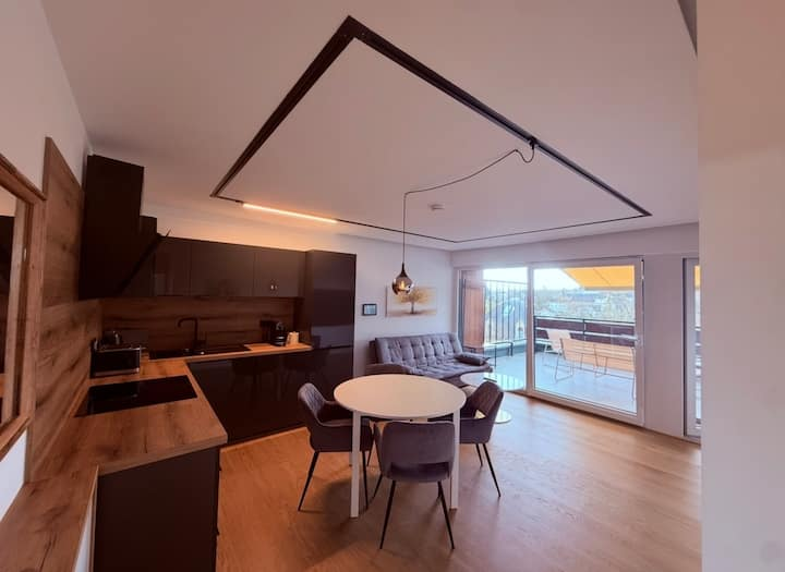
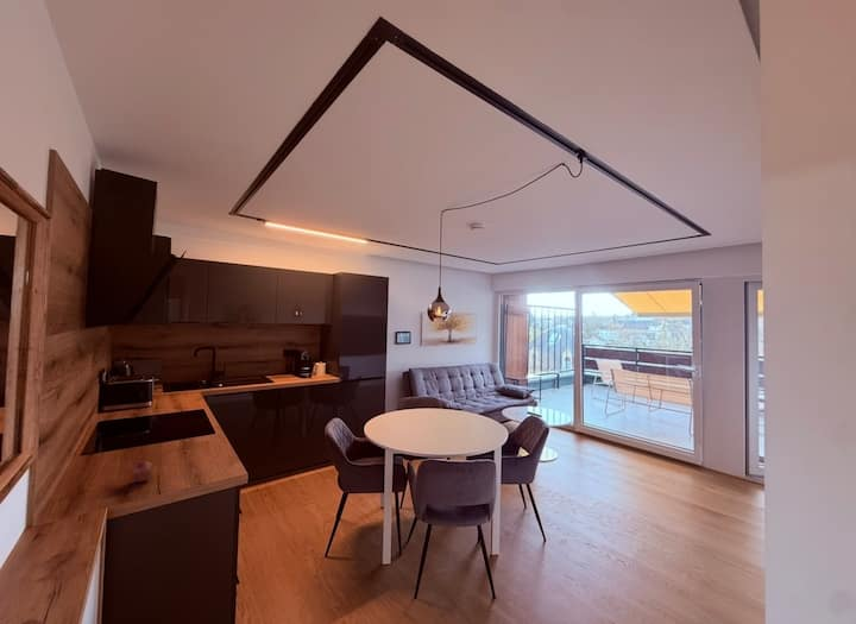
+ fruit [130,460,156,483]
